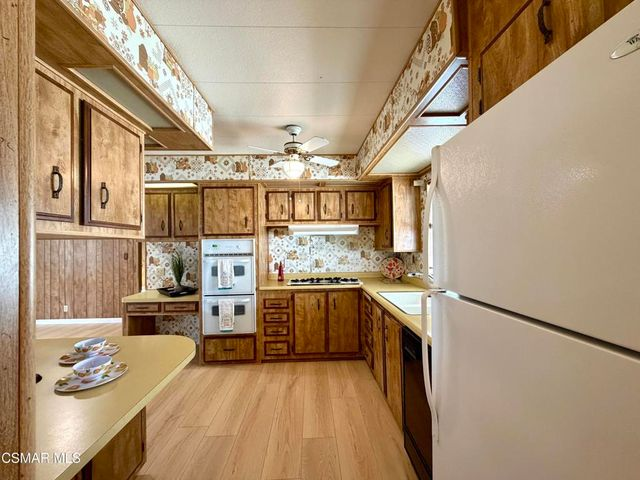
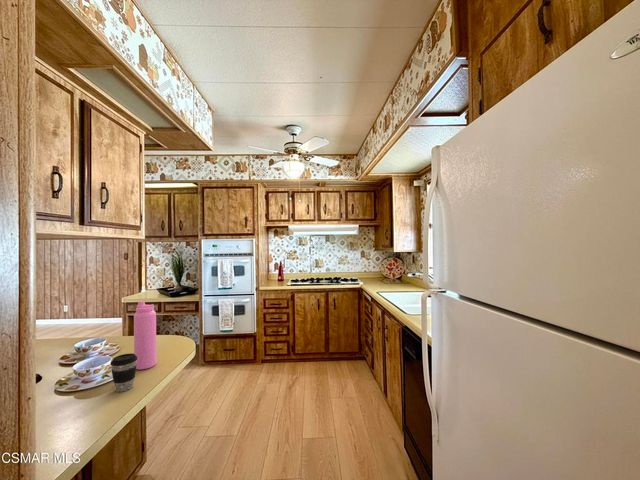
+ water bottle [133,300,157,371]
+ coffee cup [110,352,137,393]
